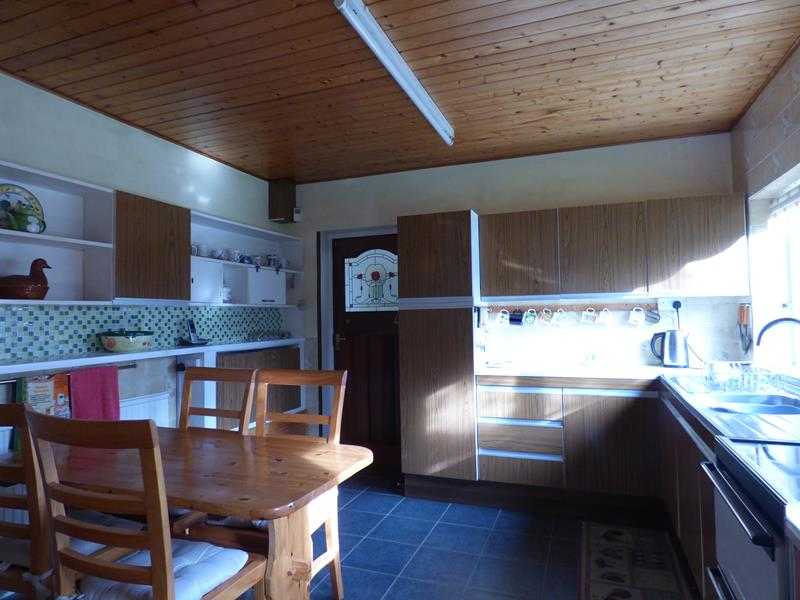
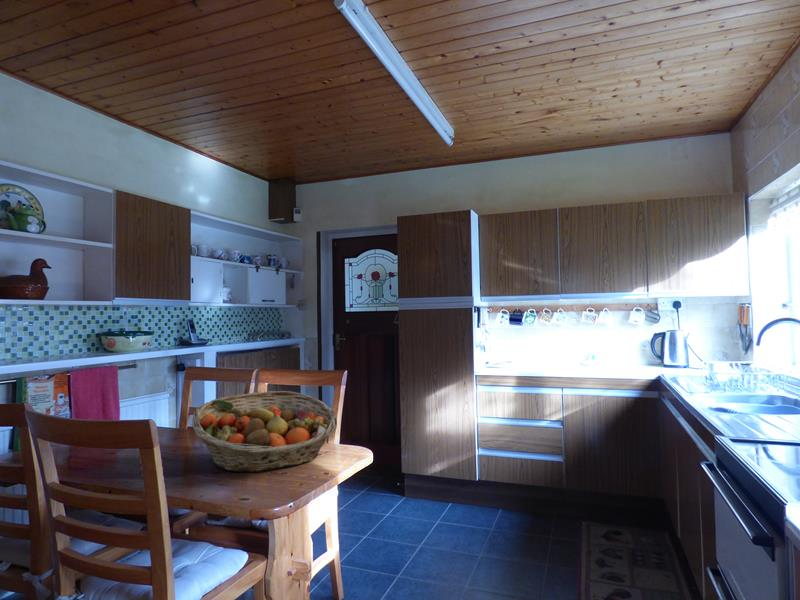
+ fruit basket [191,390,338,473]
